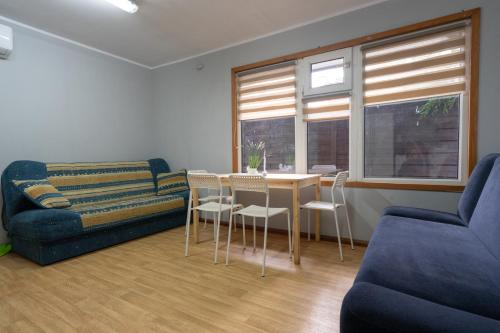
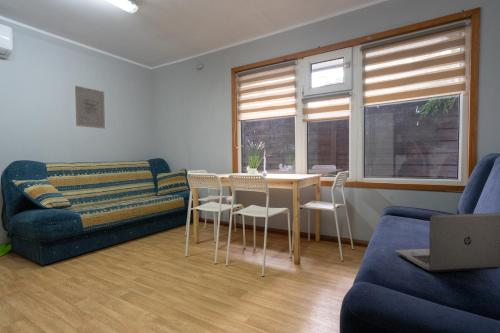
+ laptop [394,212,500,273]
+ wall art [74,85,106,129]
